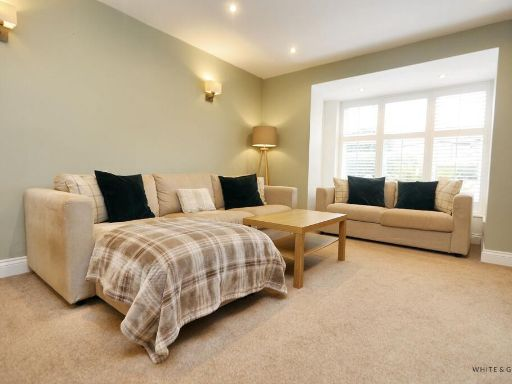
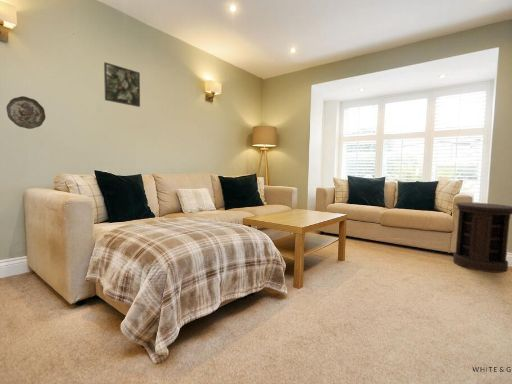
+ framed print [103,61,141,108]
+ decorative plate [5,95,47,130]
+ side table [452,201,512,274]
